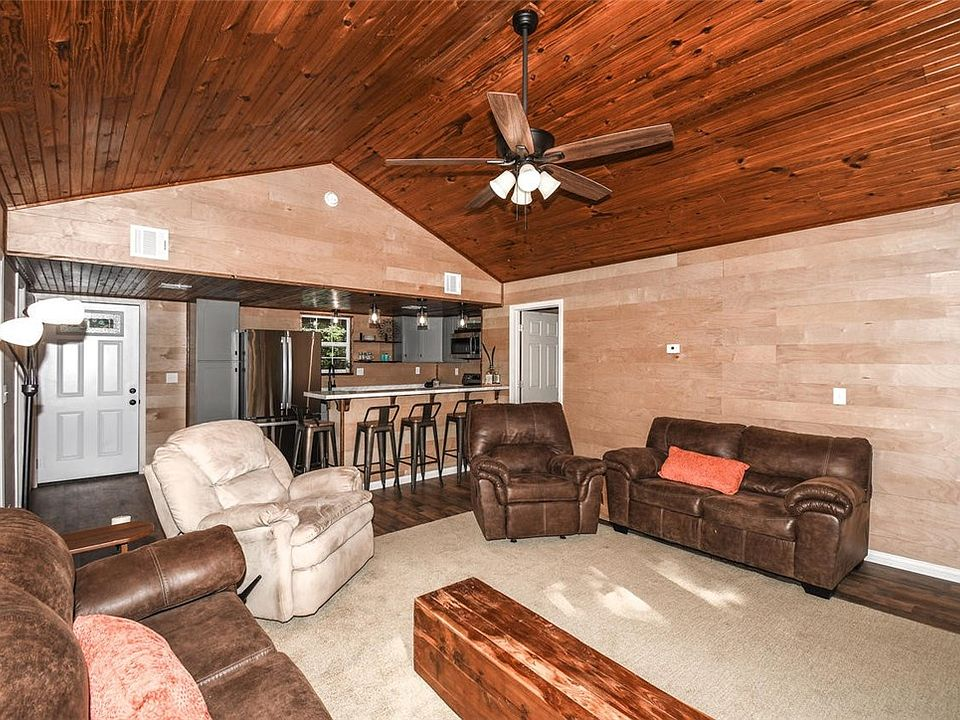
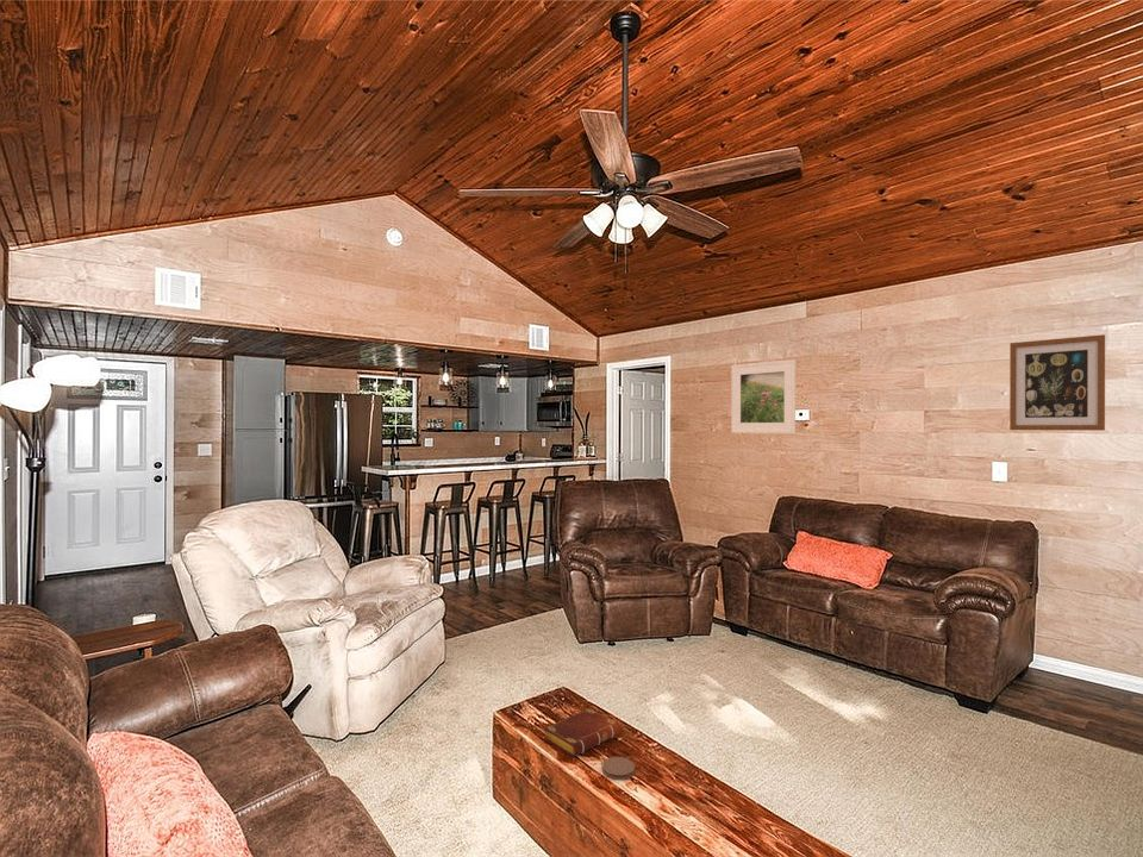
+ wall art [1008,333,1106,432]
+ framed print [730,358,797,434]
+ book [543,707,622,758]
+ coaster [601,756,636,781]
